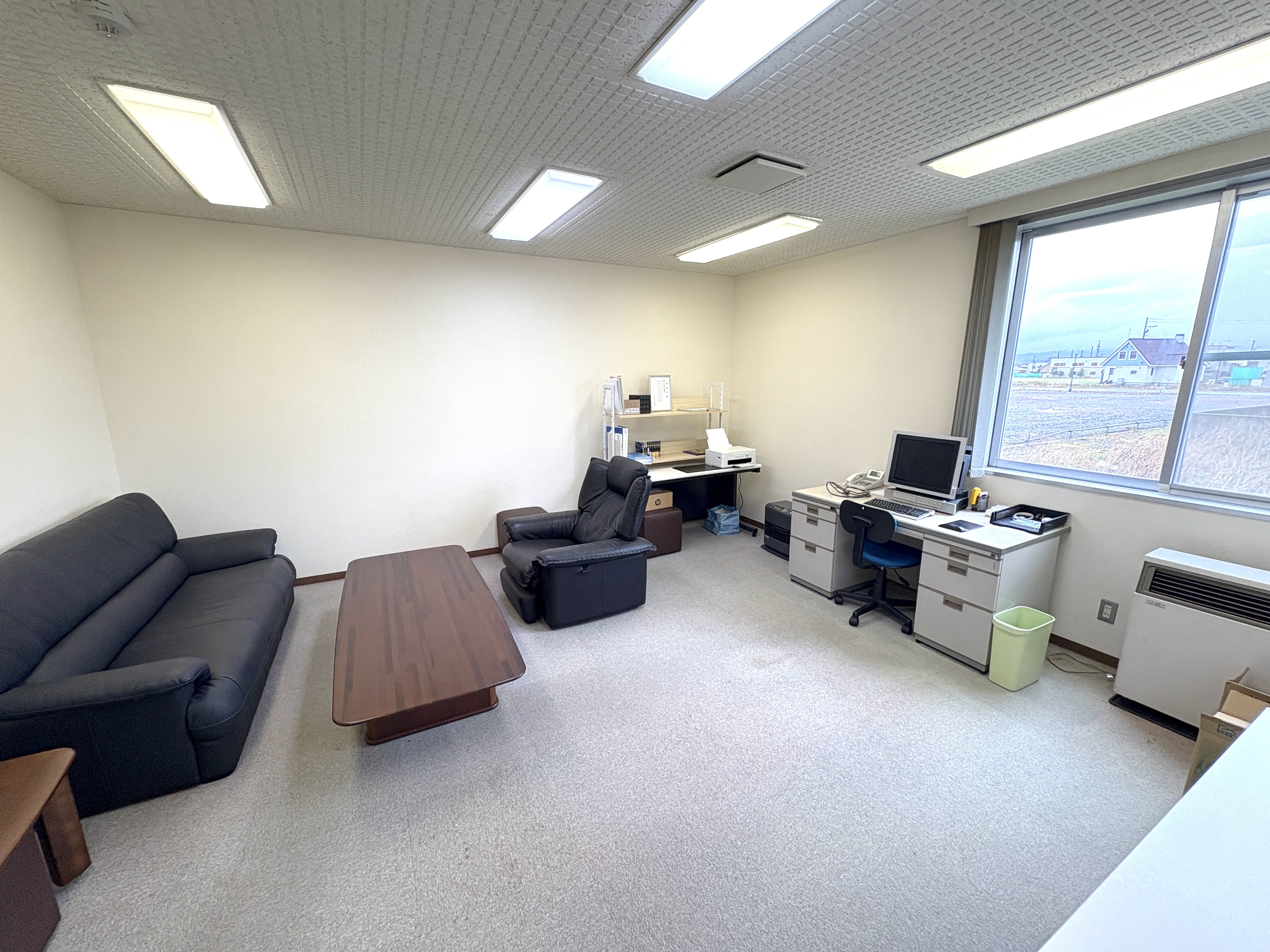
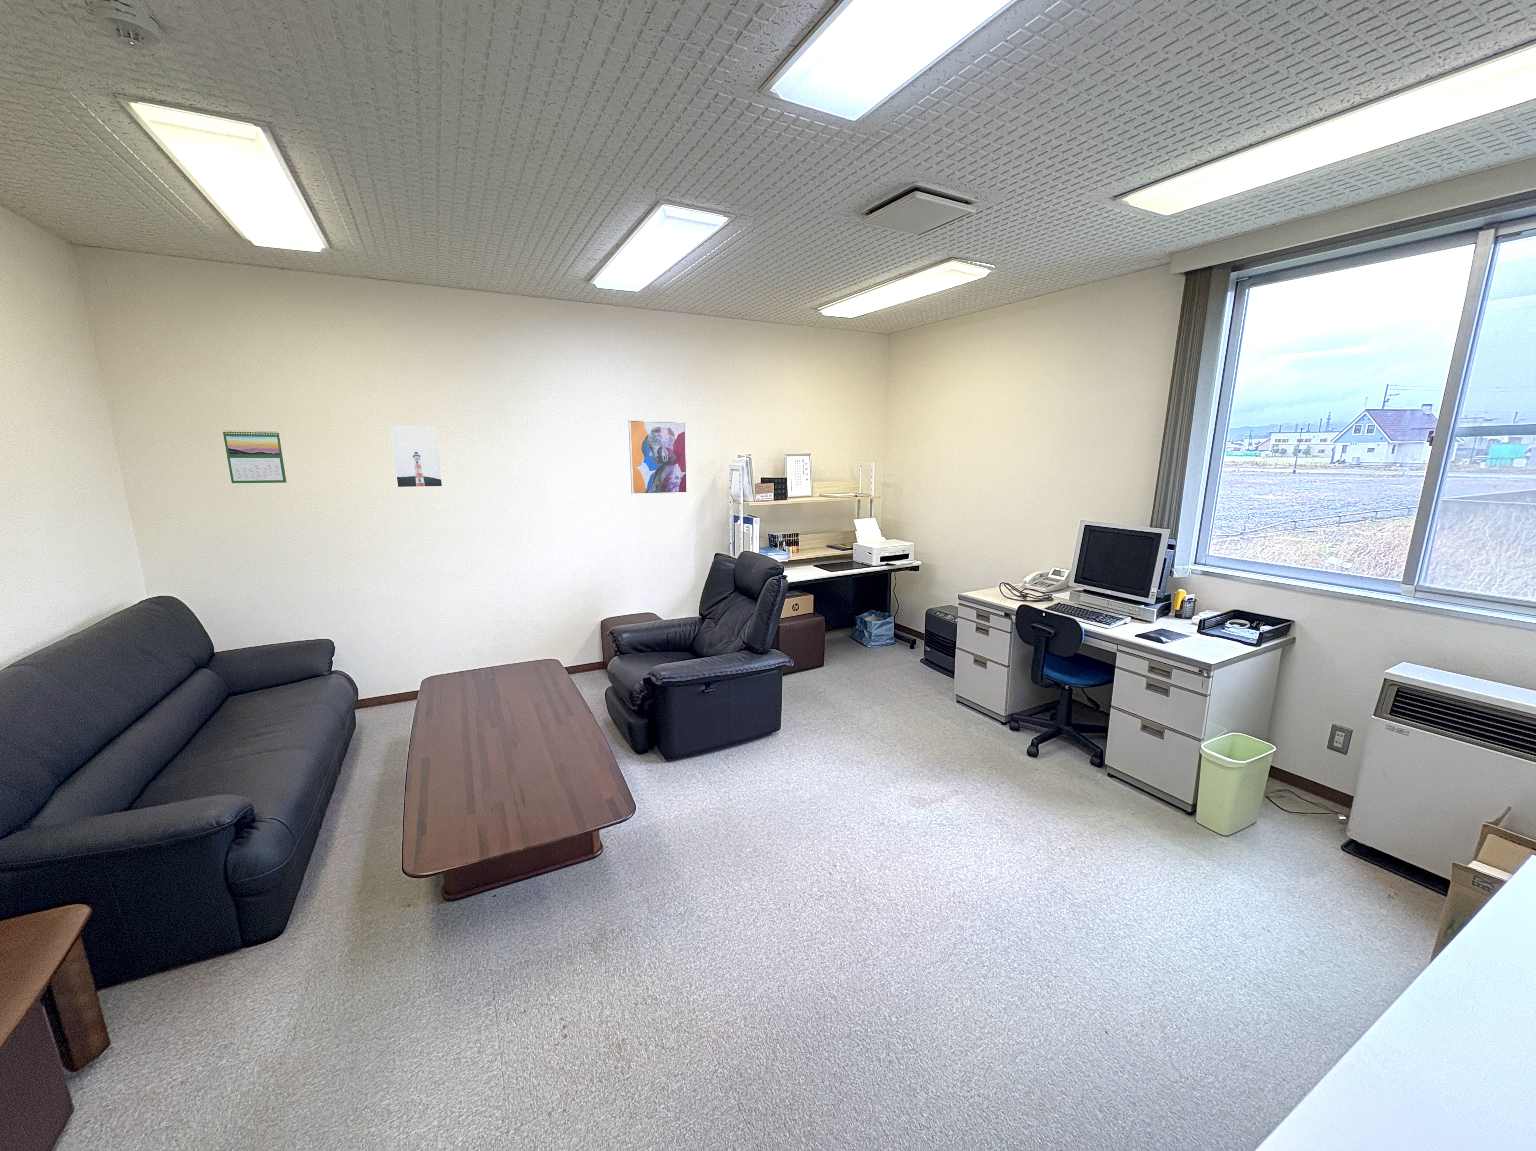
+ wall art [628,420,688,494]
+ calendar [223,429,287,484]
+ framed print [389,426,443,488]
